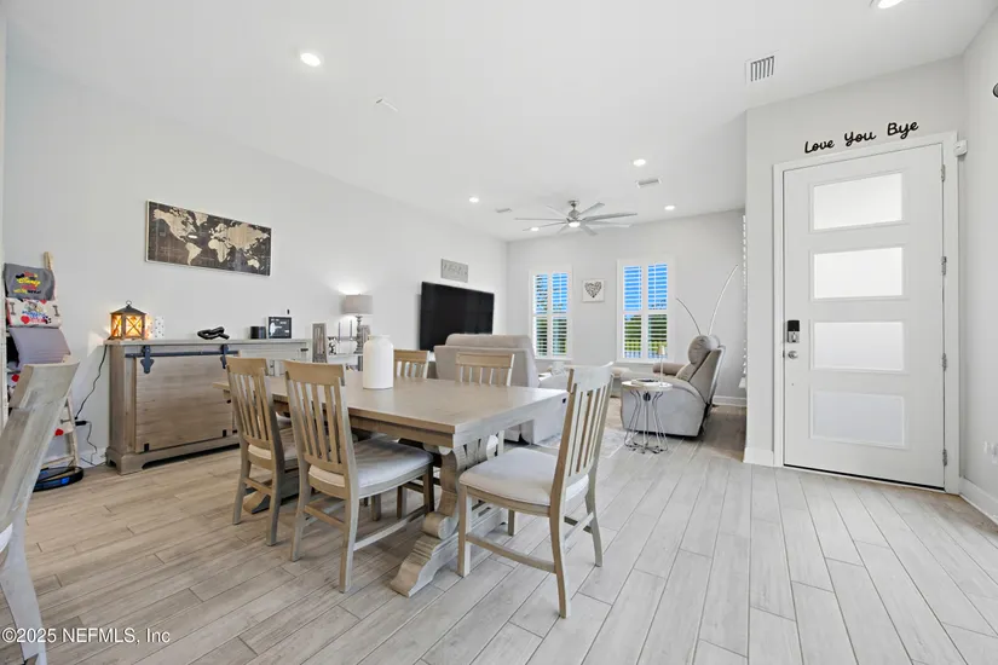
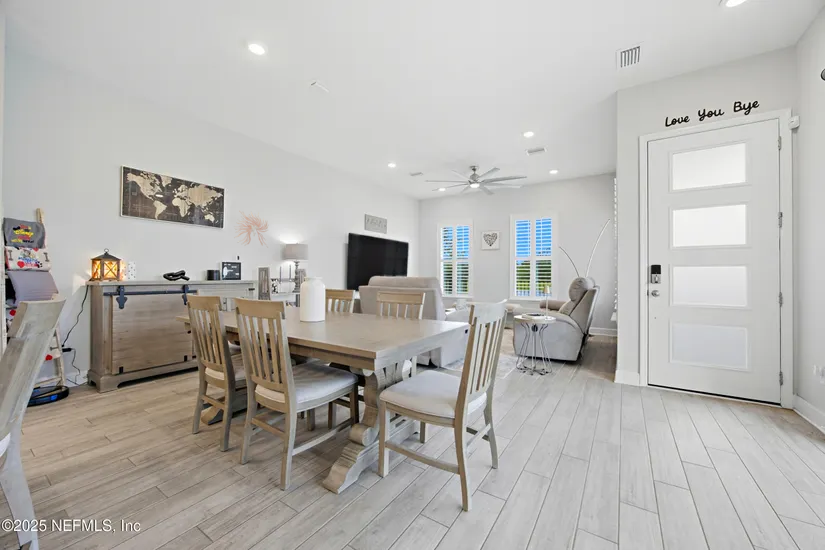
+ wall sculpture [233,211,269,247]
